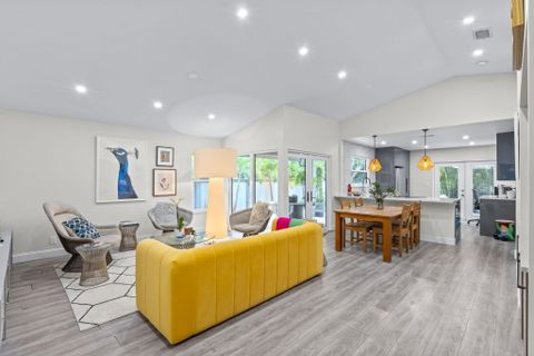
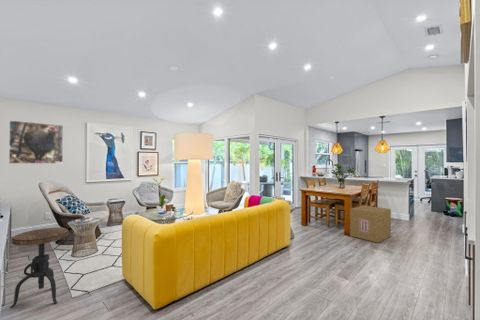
+ cardboard box [349,204,392,244]
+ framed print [8,119,64,165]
+ side table [9,227,70,309]
